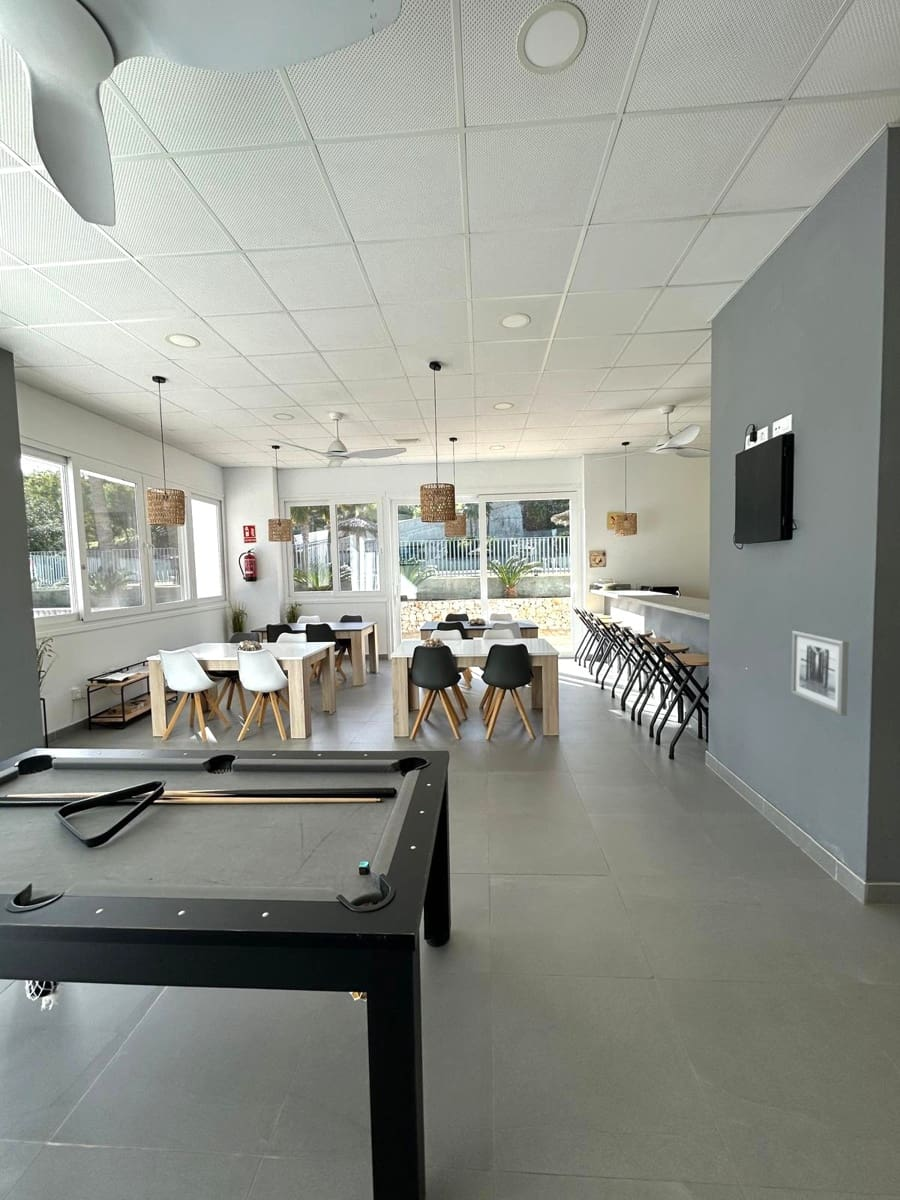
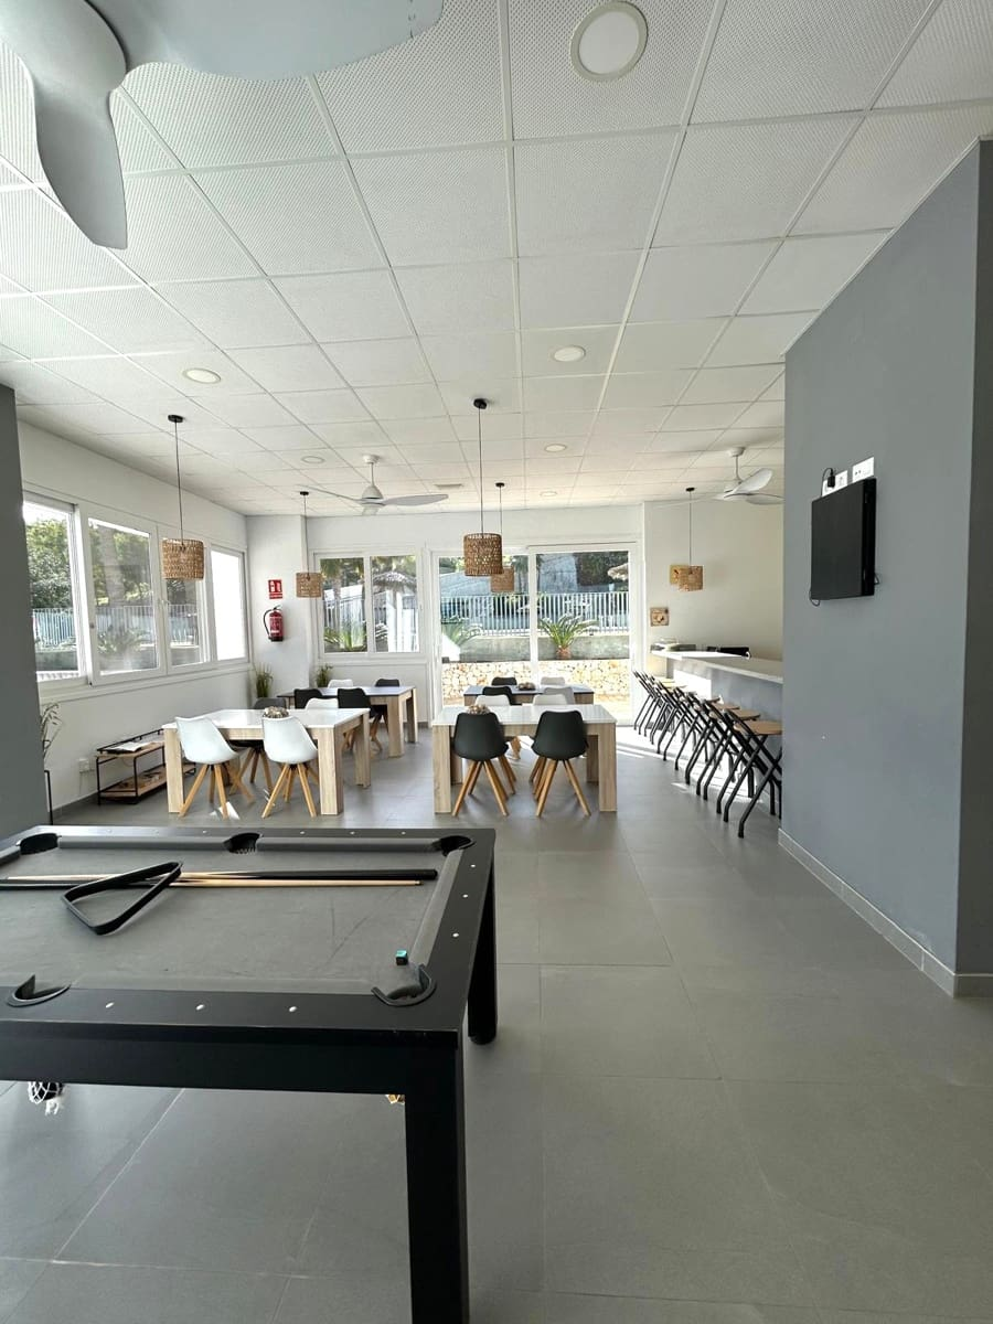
- wall art [790,630,850,717]
